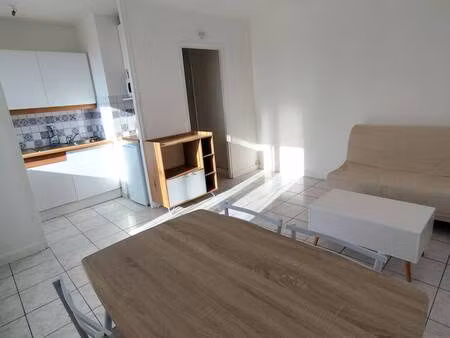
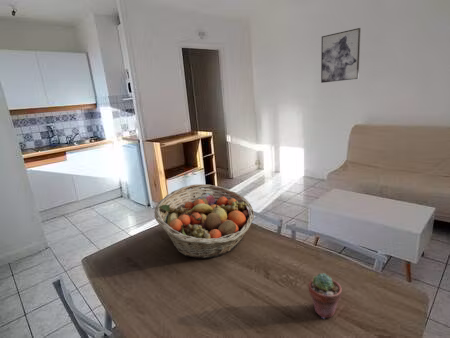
+ fruit basket [154,183,255,259]
+ potted succulent [308,272,343,320]
+ wall art [320,27,361,84]
